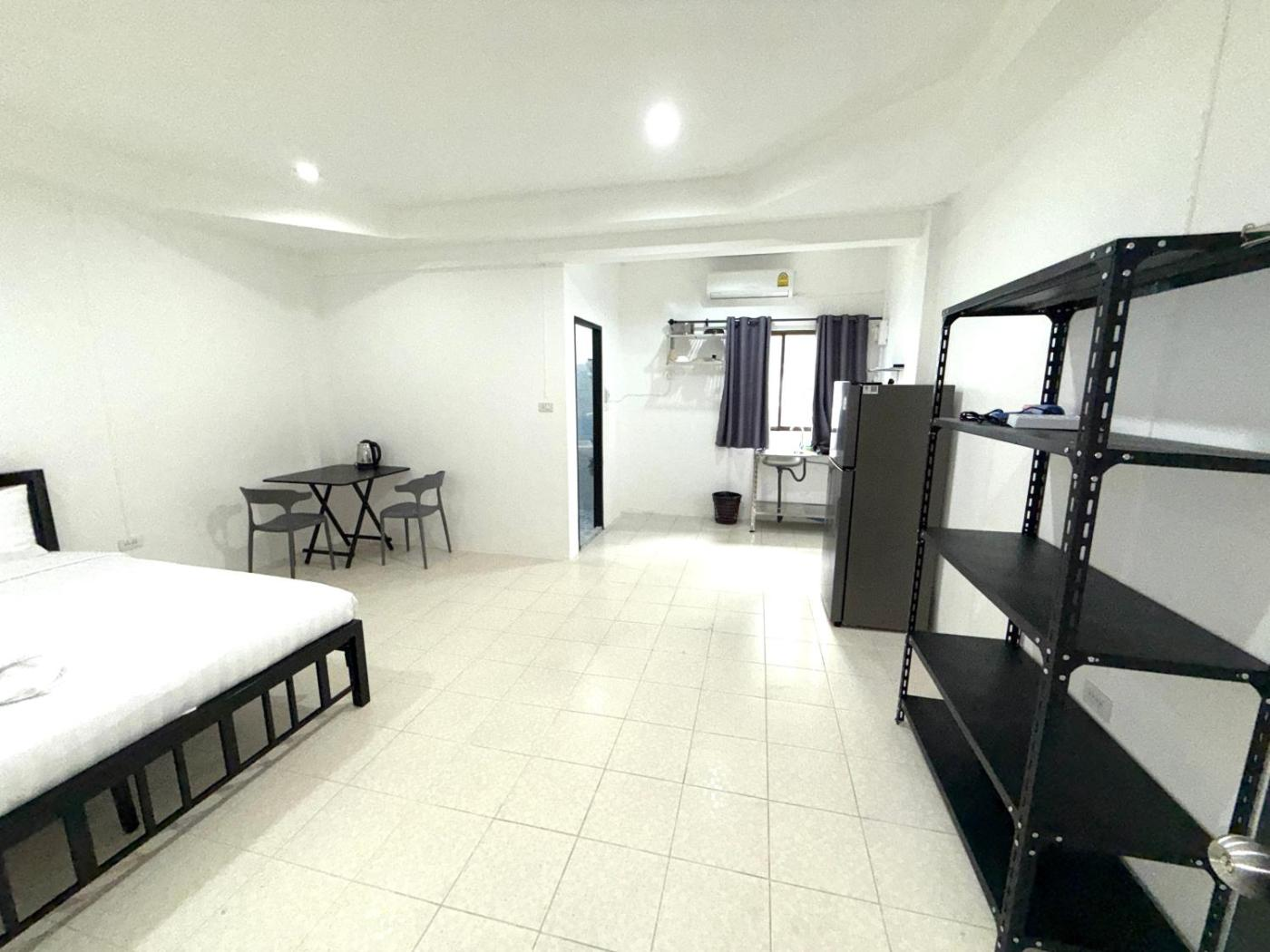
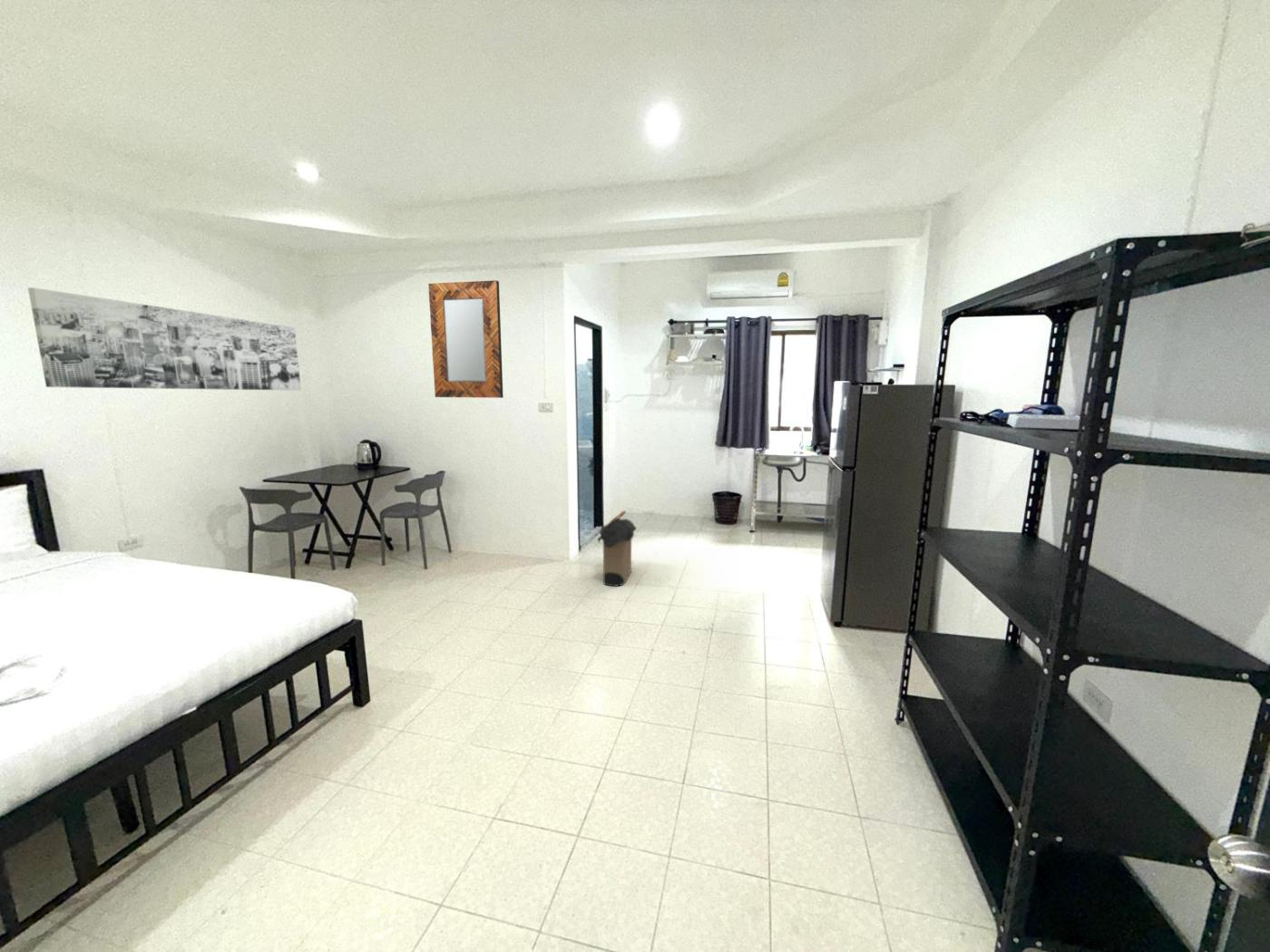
+ wall art [27,287,302,392]
+ laundry hamper [597,510,638,588]
+ home mirror [427,279,504,399]
